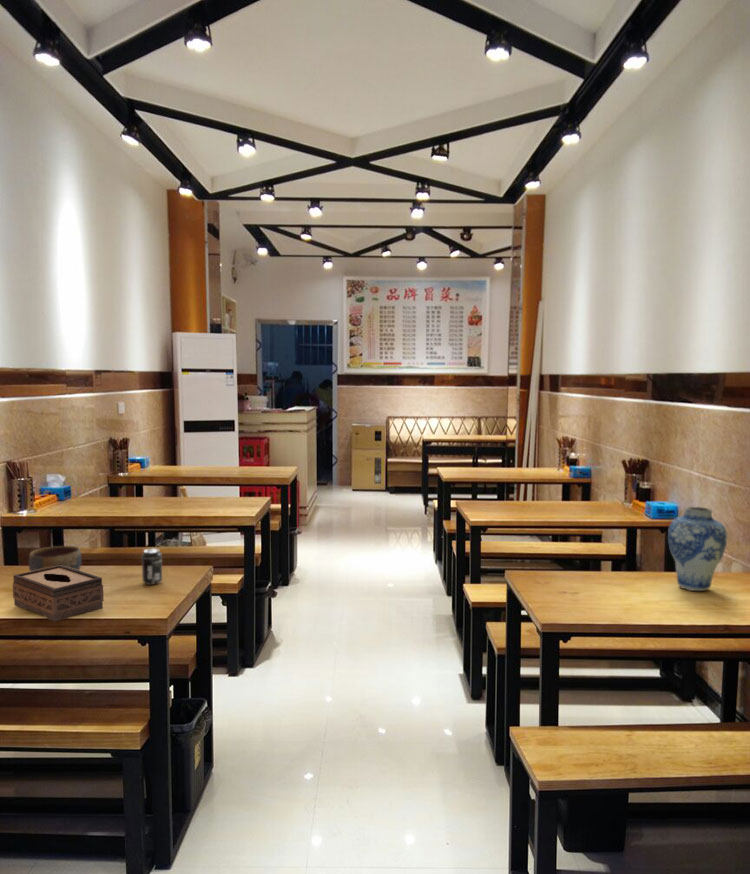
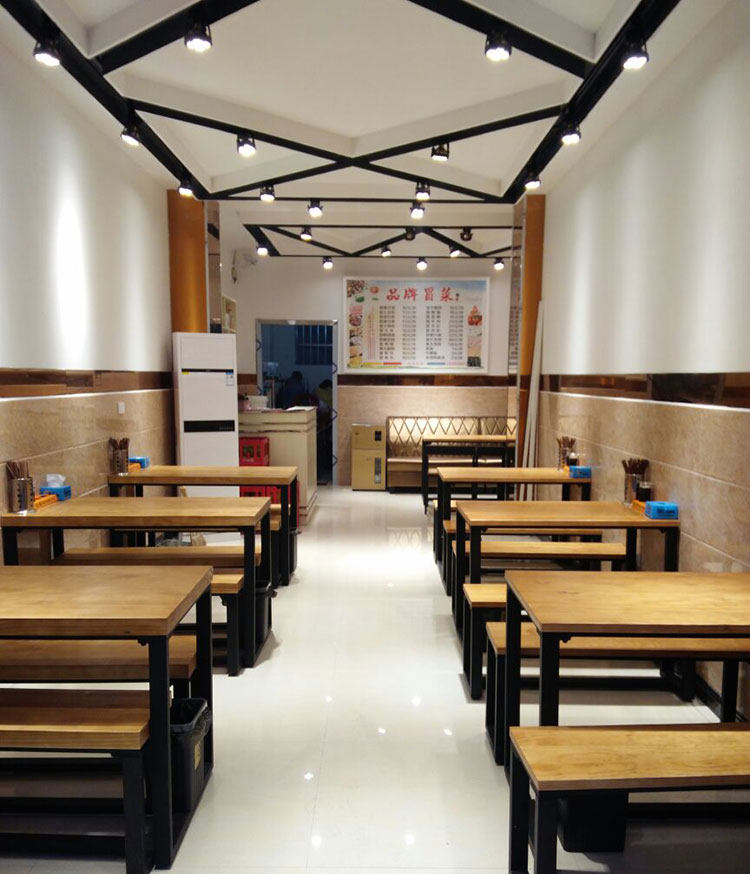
- vase [667,506,728,592]
- beverage can [141,547,163,586]
- bowl [28,545,83,572]
- tissue box [12,565,105,622]
